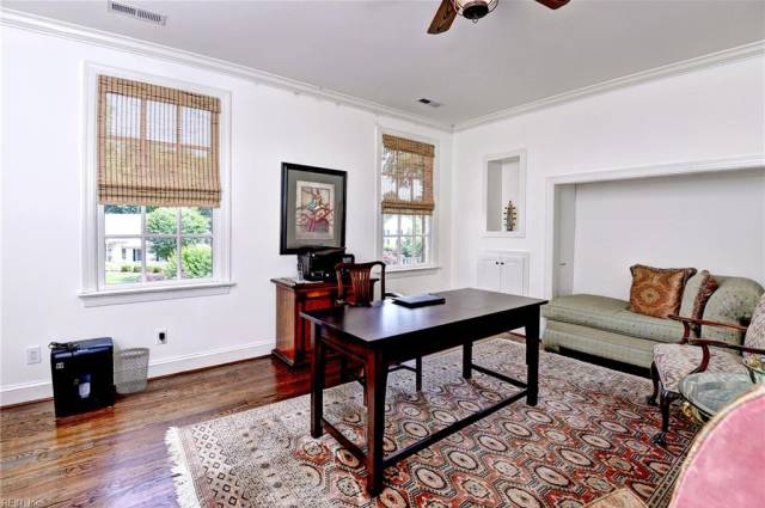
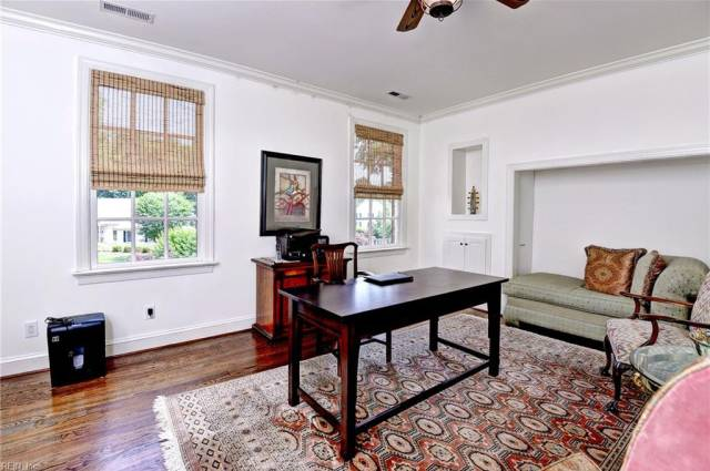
- wastebasket [112,347,151,394]
